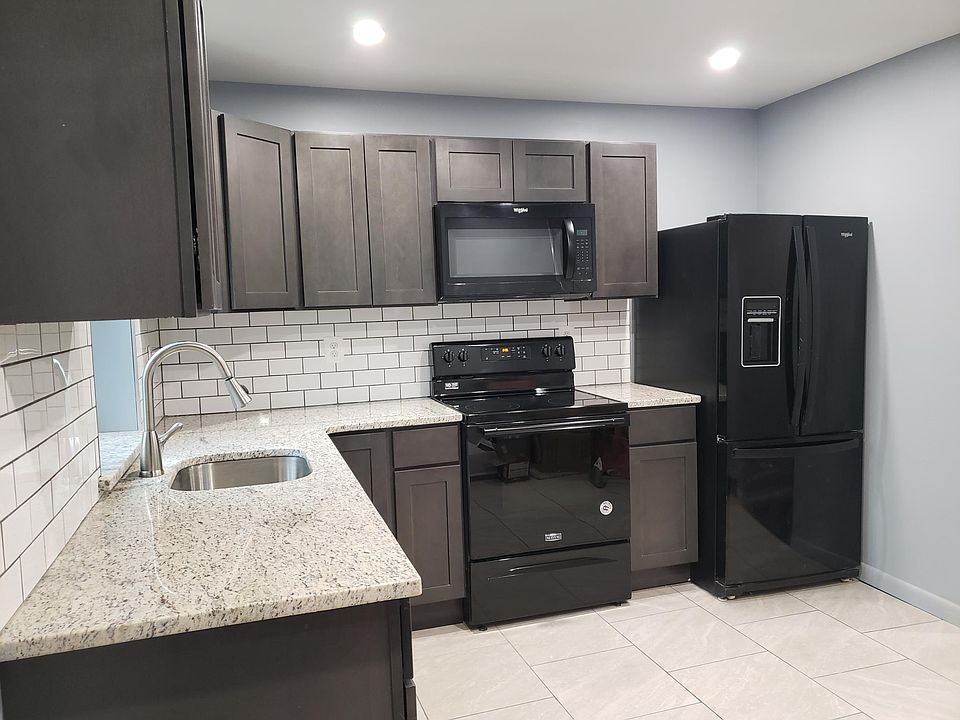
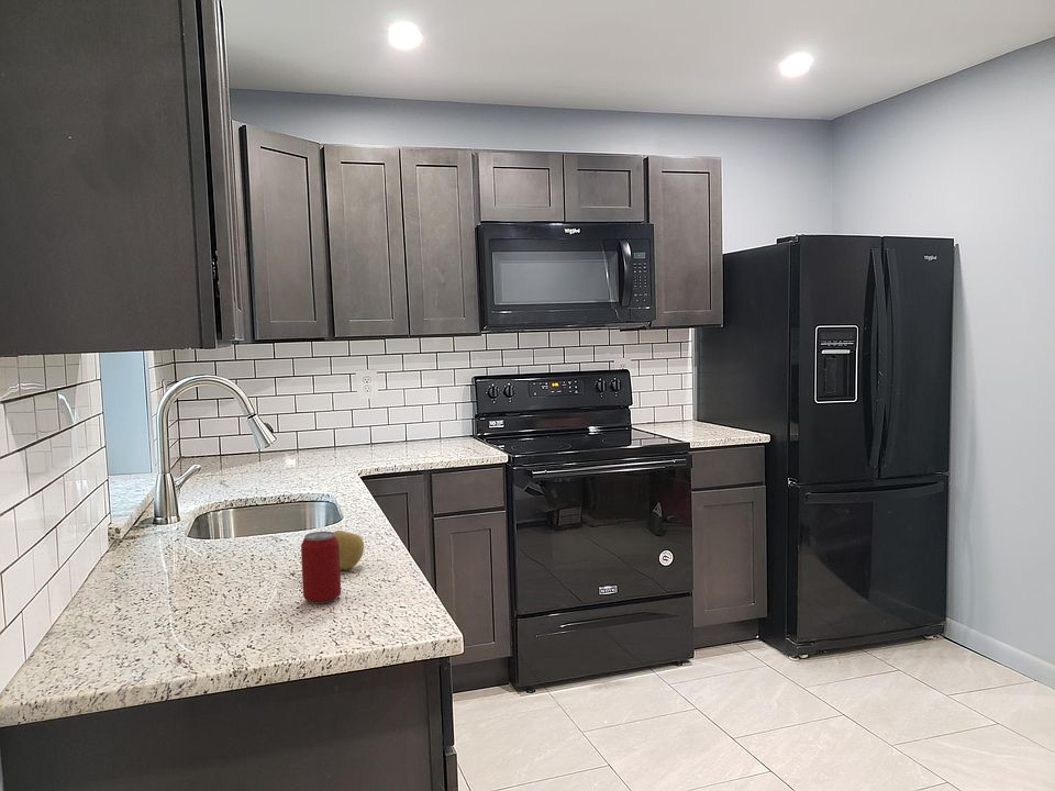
+ apple [333,530,365,571]
+ beverage can [300,531,342,604]
